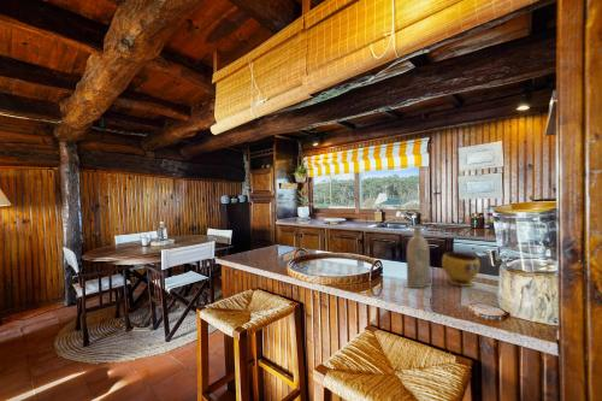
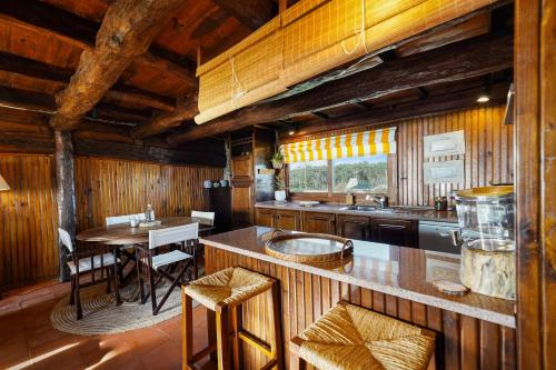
- bottle [406,225,431,289]
- bowl [441,250,480,288]
